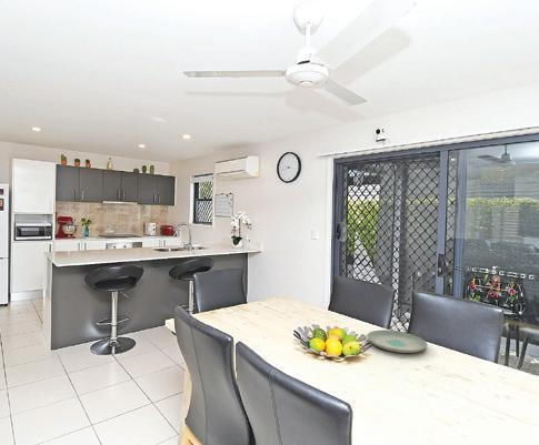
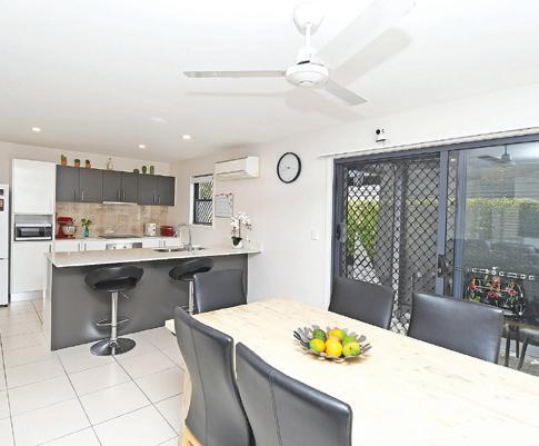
- plate [366,328,428,354]
